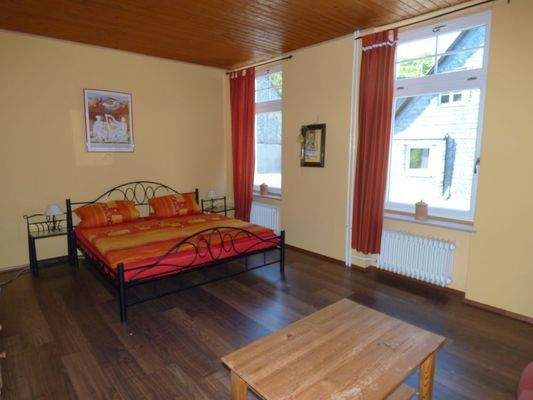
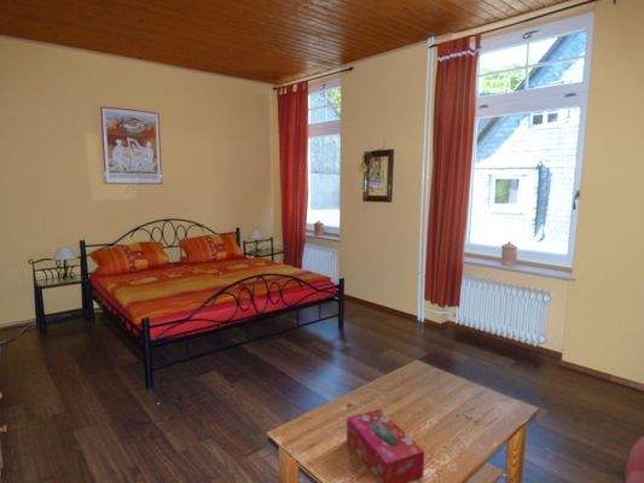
+ tissue box [346,408,425,483]
